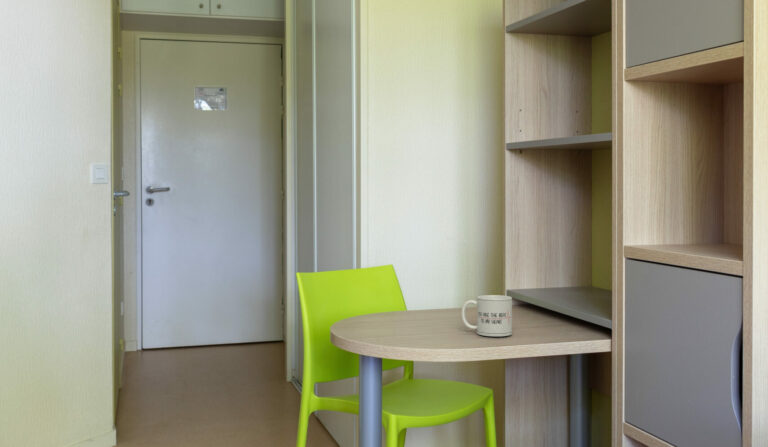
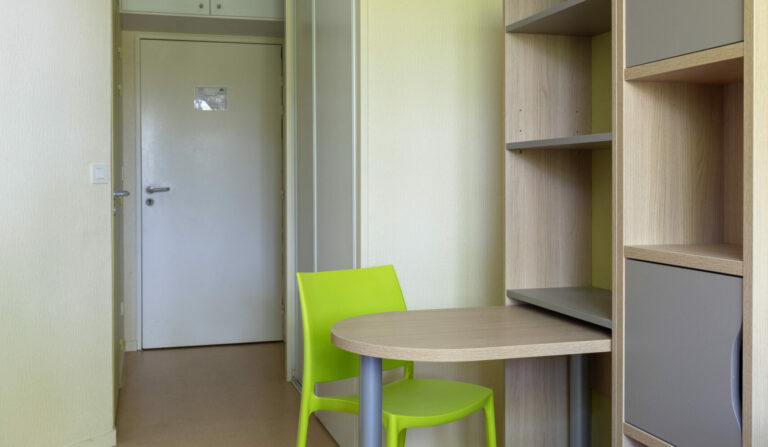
- mug [461,294,513,337]
